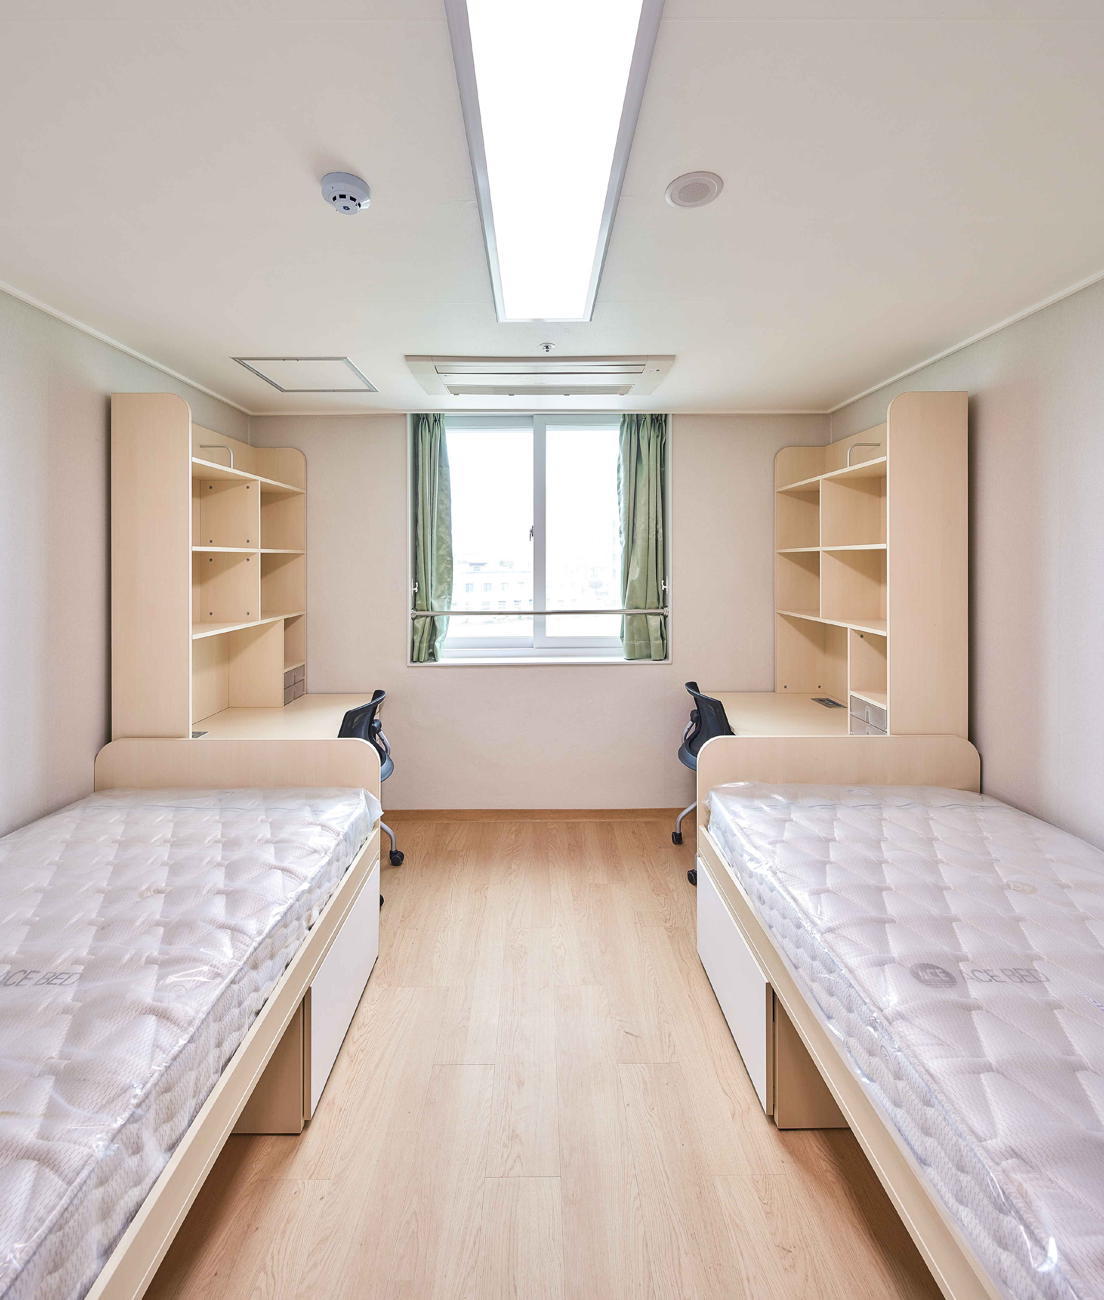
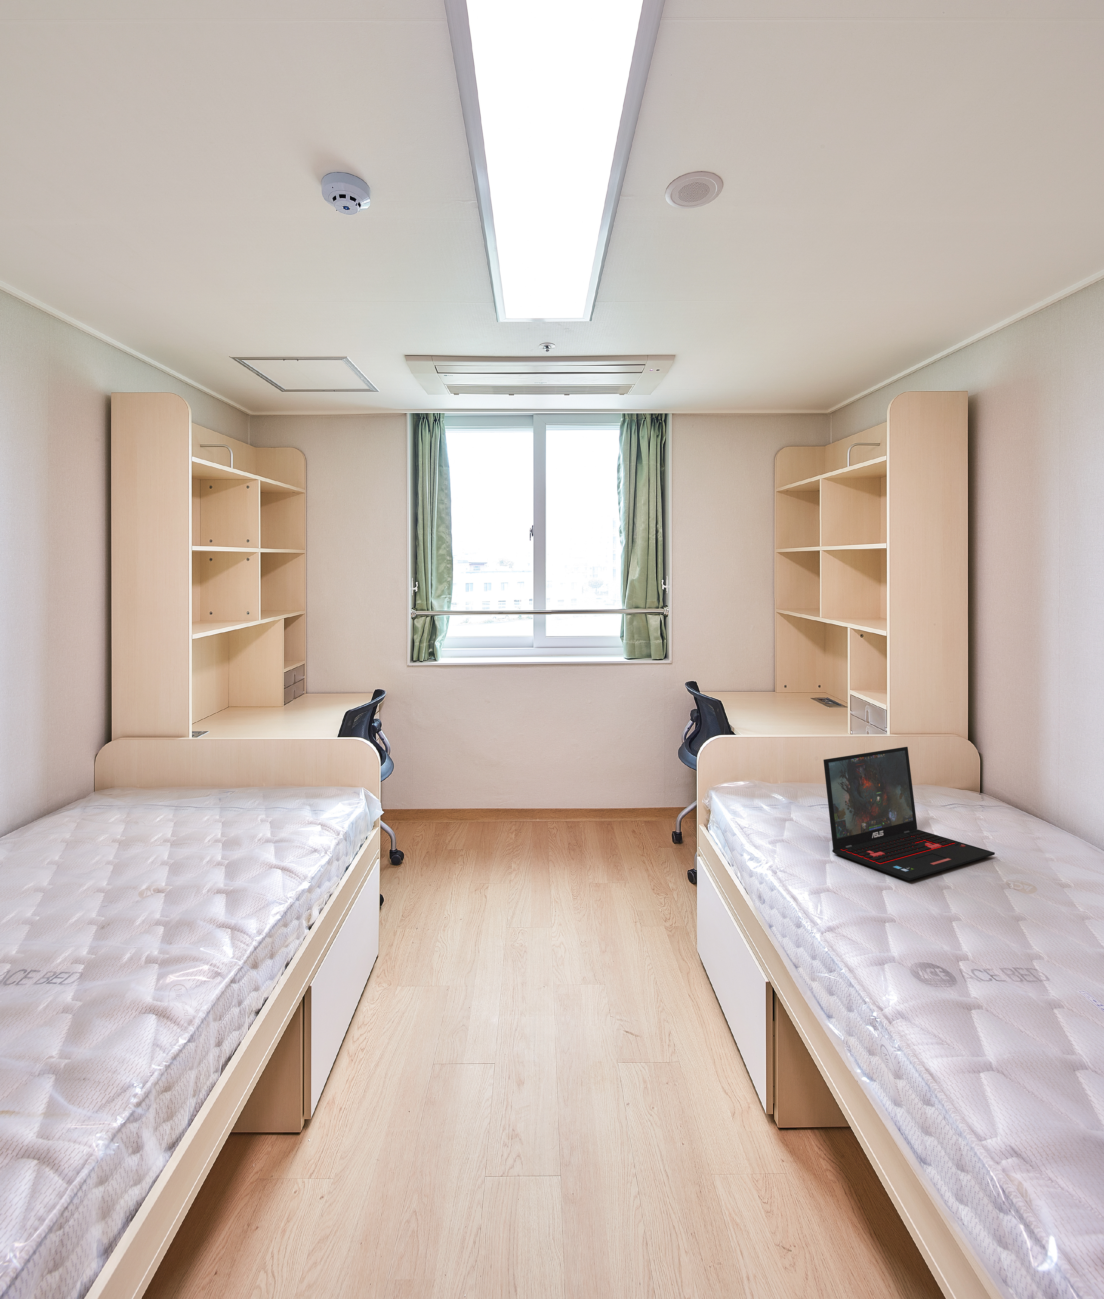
+ laptop [824,747,994,881]
